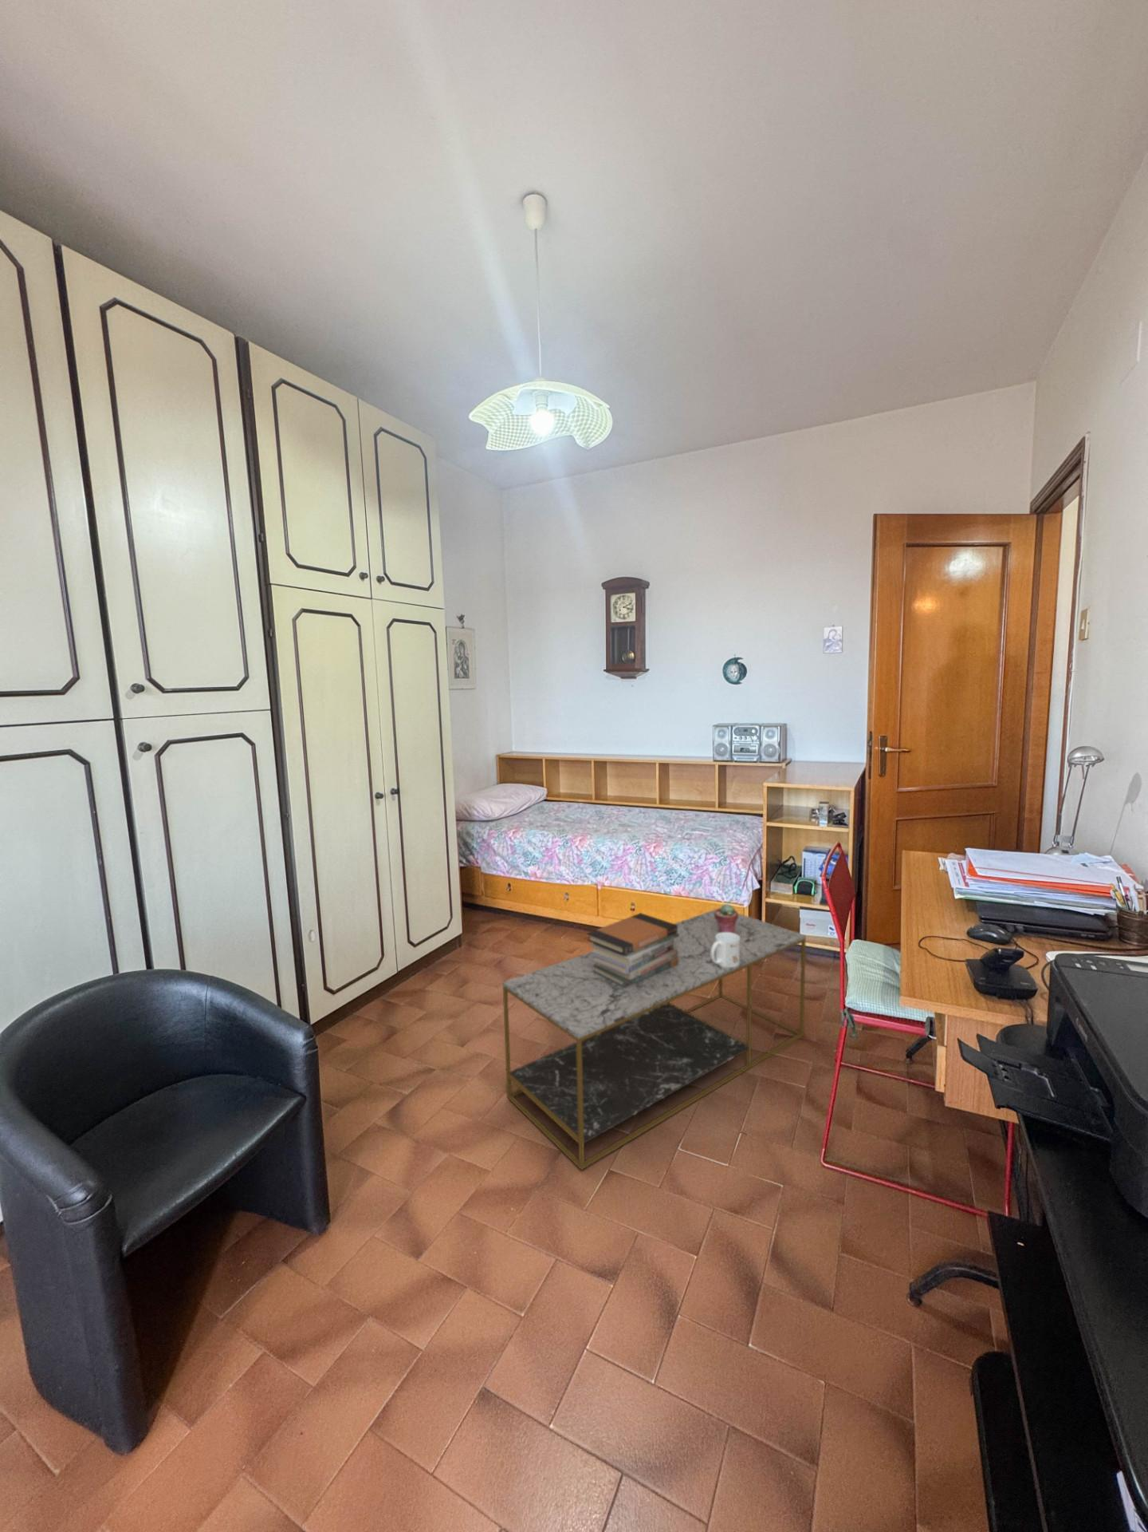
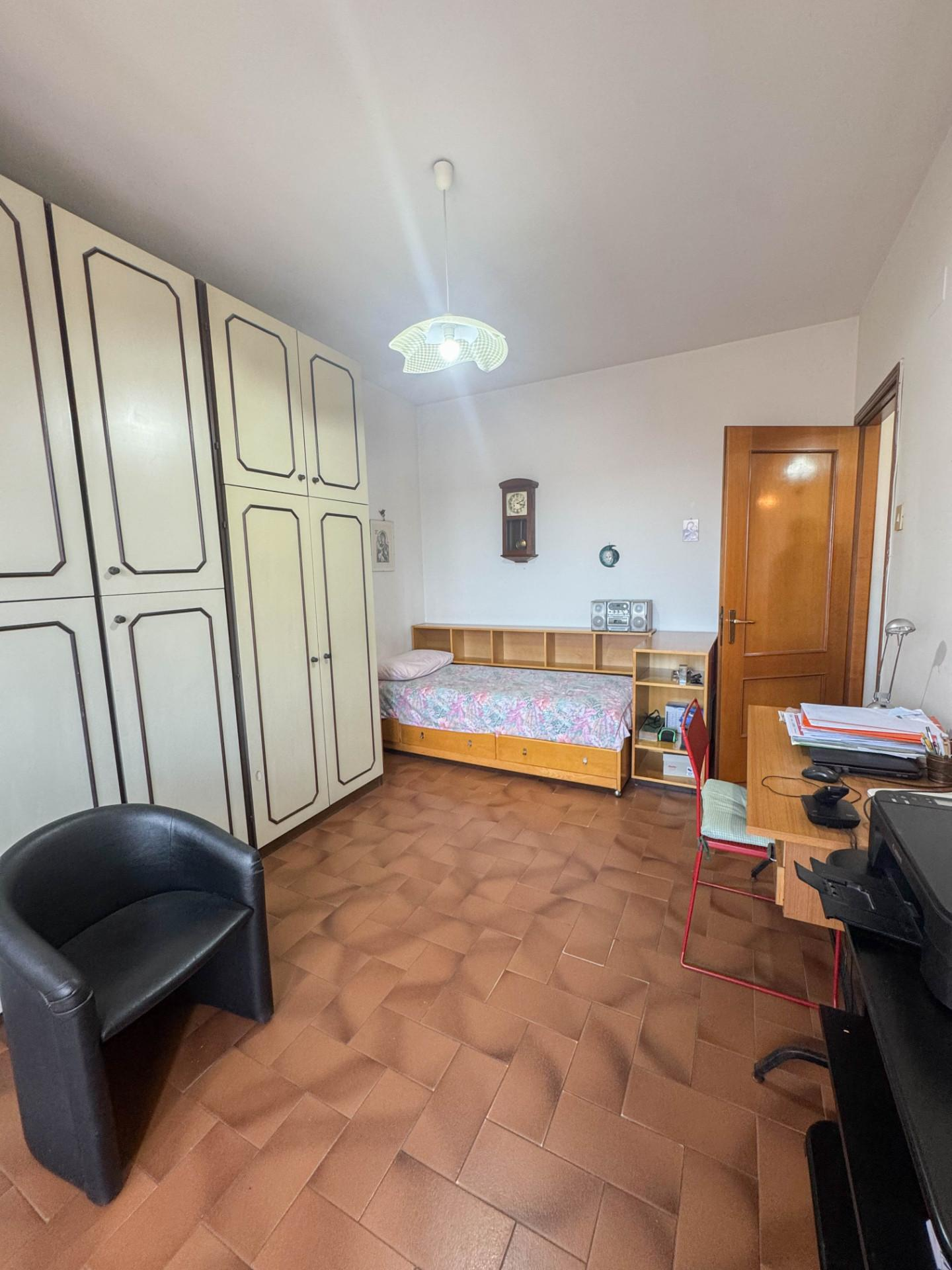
- book stack [586,912,679,988]
- coffee table [502,907,807,1170]
- potted succulent [714,904,739,934]
- mug [710,932,740,967]
